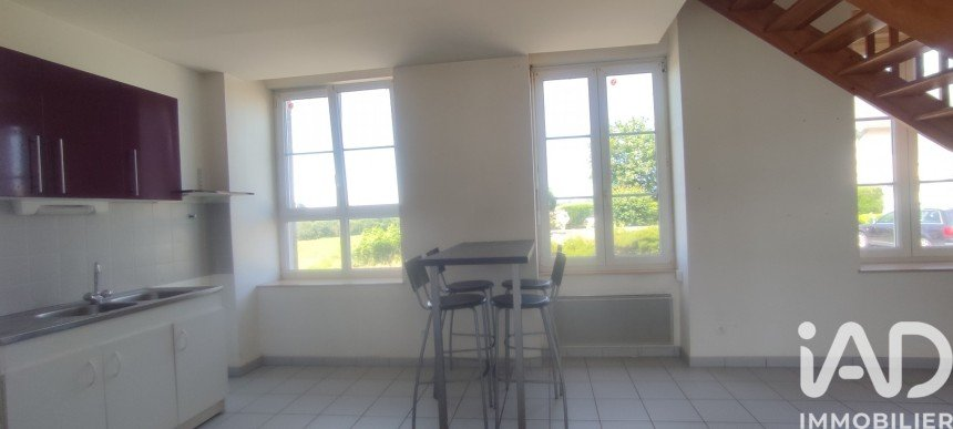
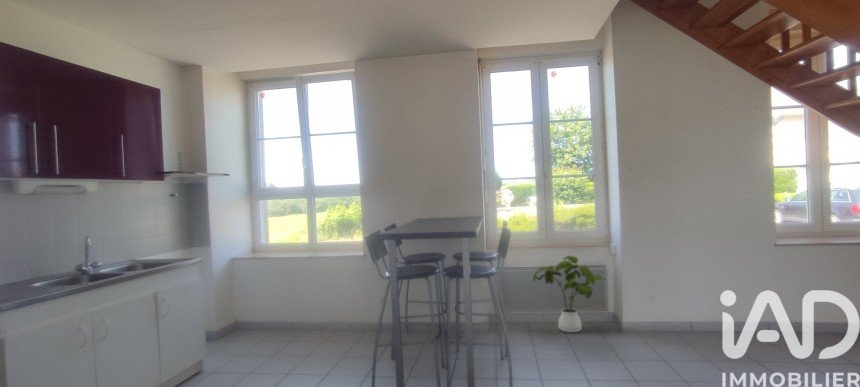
+ house plant [532,255,607,333]
